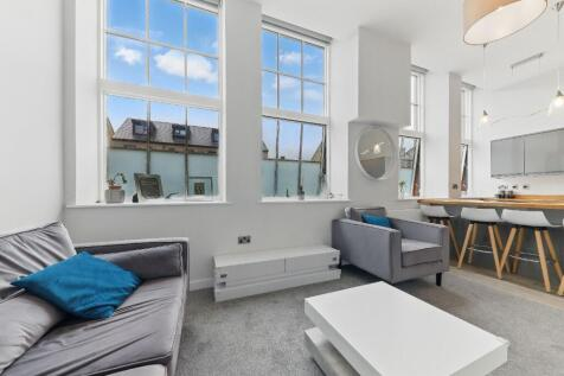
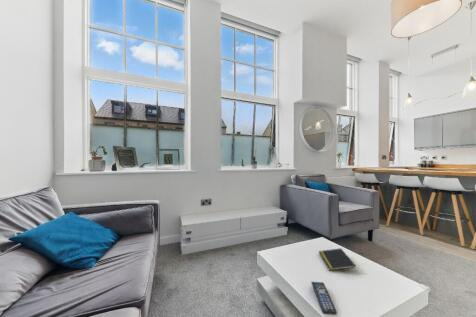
+ remote control [310,281,338,316]
+ notepad [318,247,357,271]
